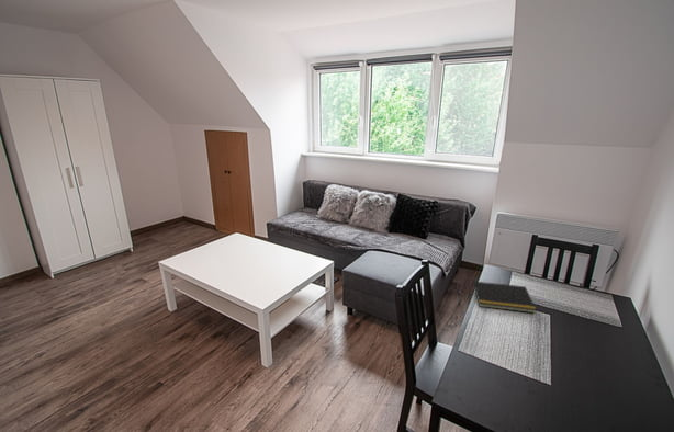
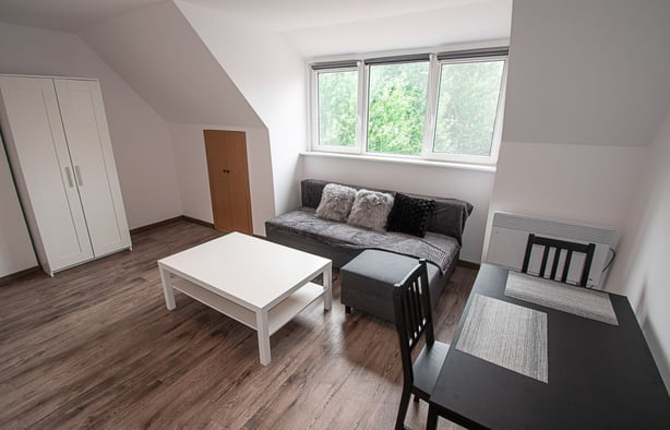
- notepad [471,281,538,314]
